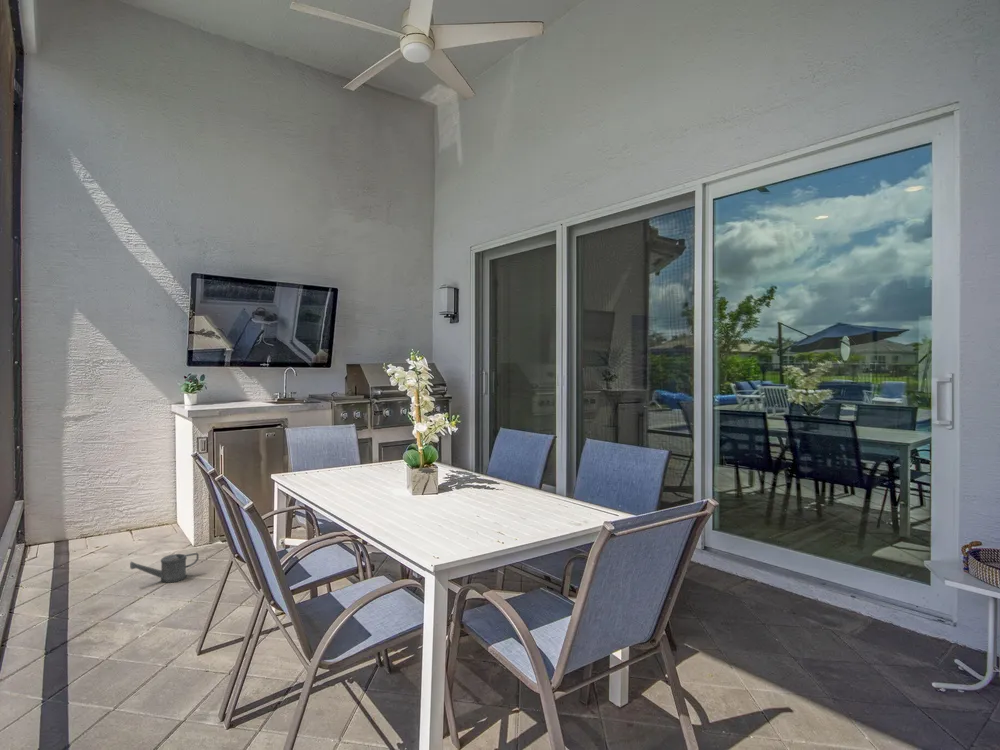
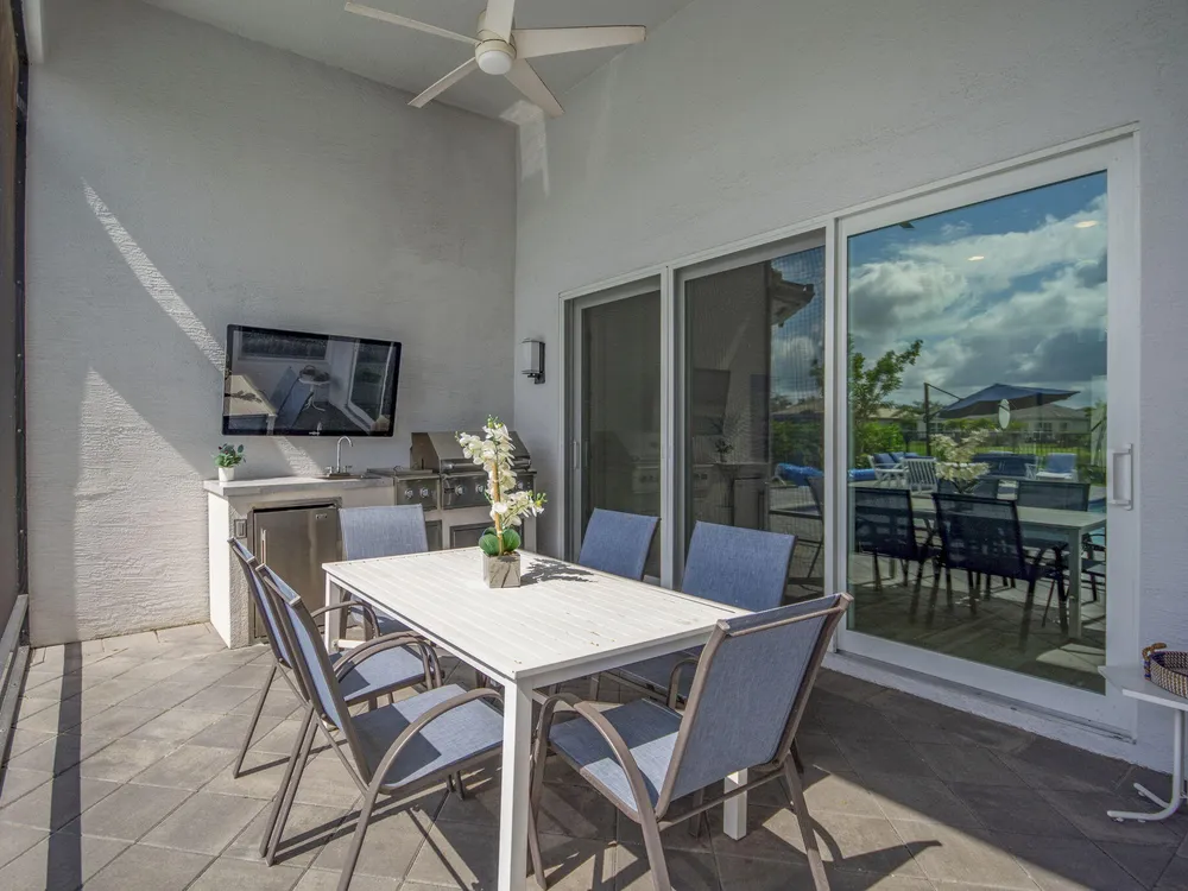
- watering can [129,552,200,584]
